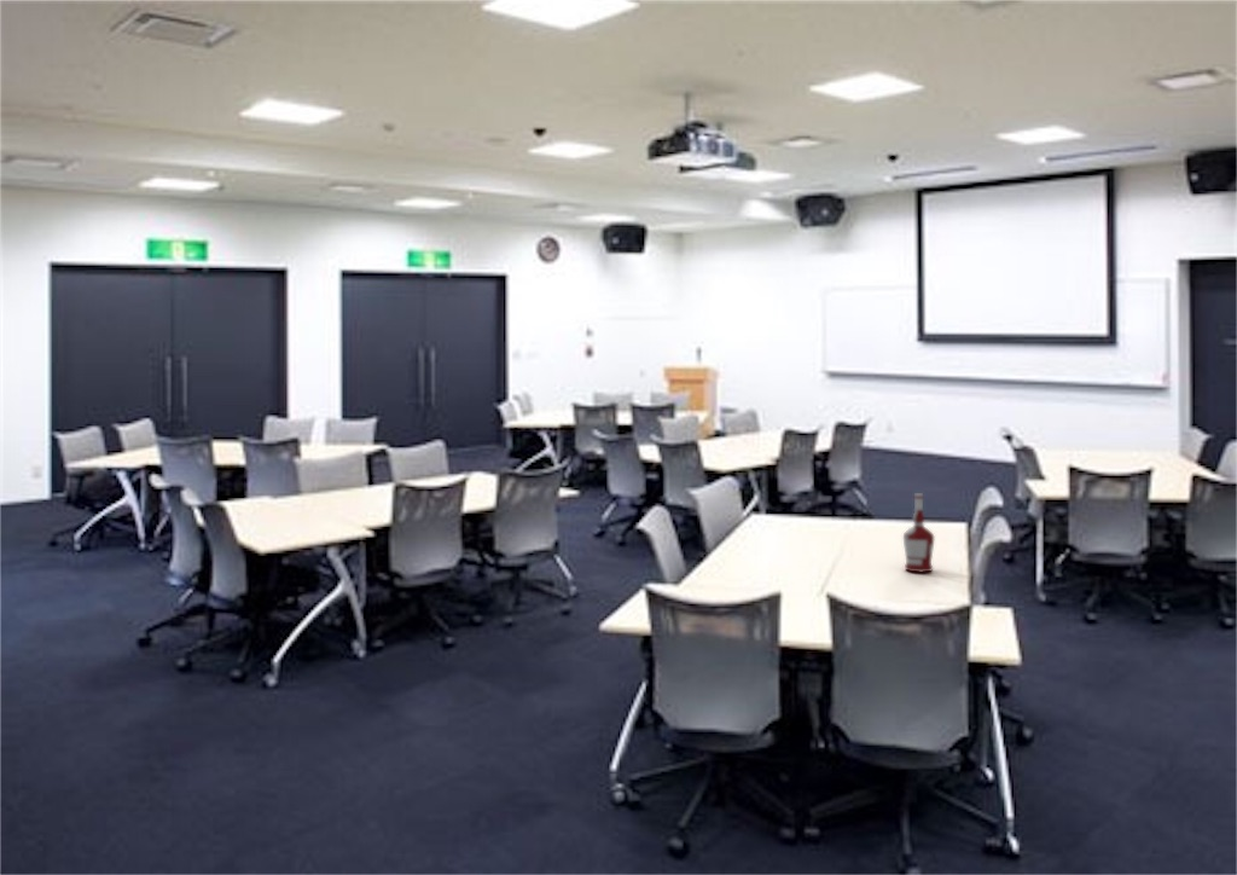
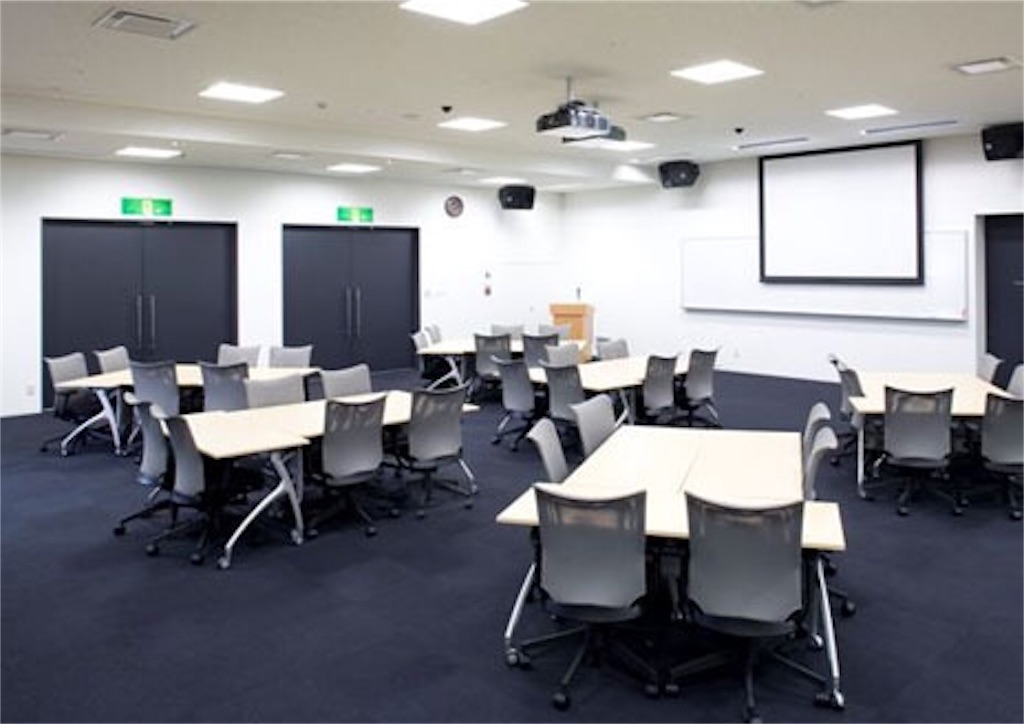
- alcohol [902,492,935,574]
